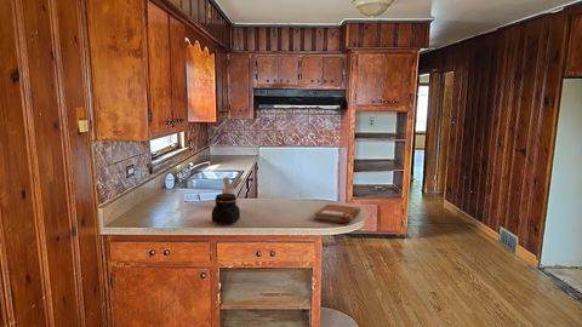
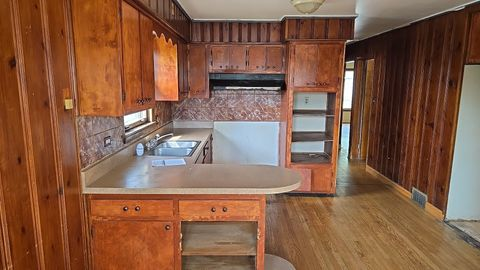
- jar [211,193,241,225]
- utensil holder [221,176,245,206]
- notebook [313,203,361,224]
